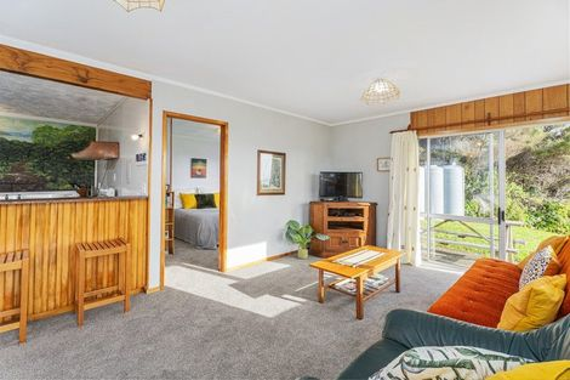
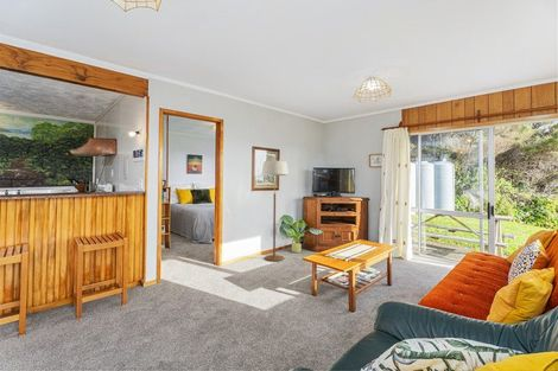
+ floor lamp [261,156,290,262]
